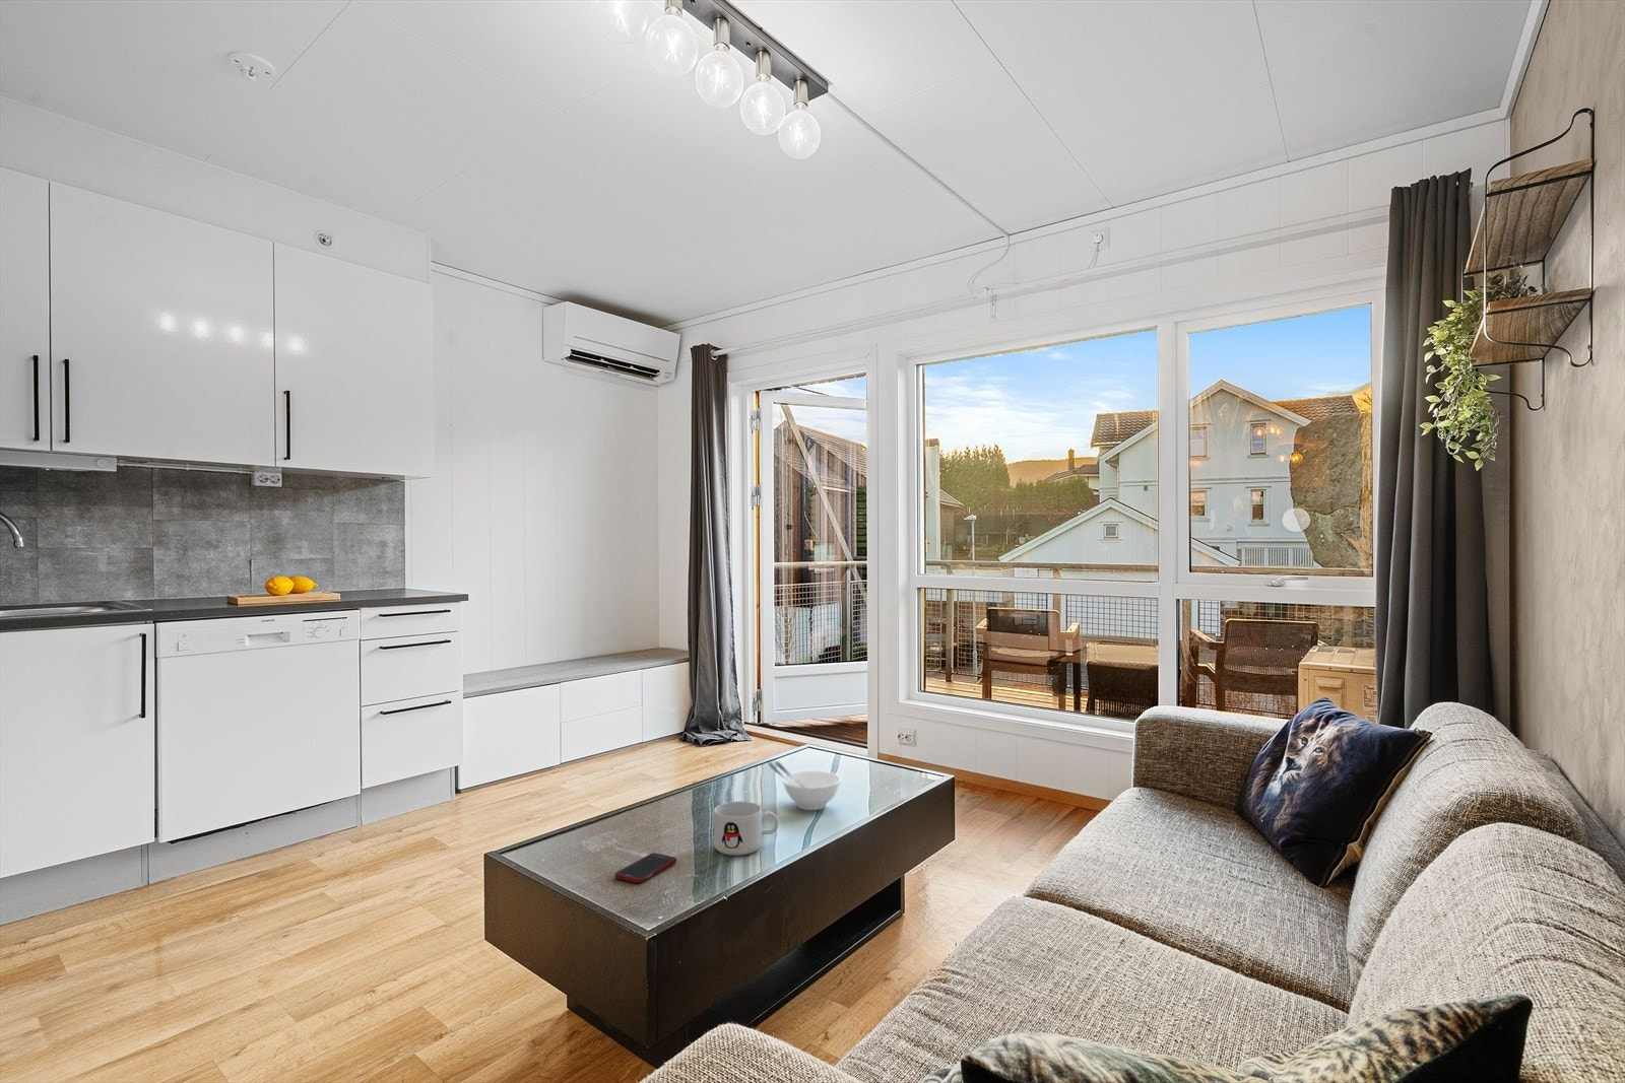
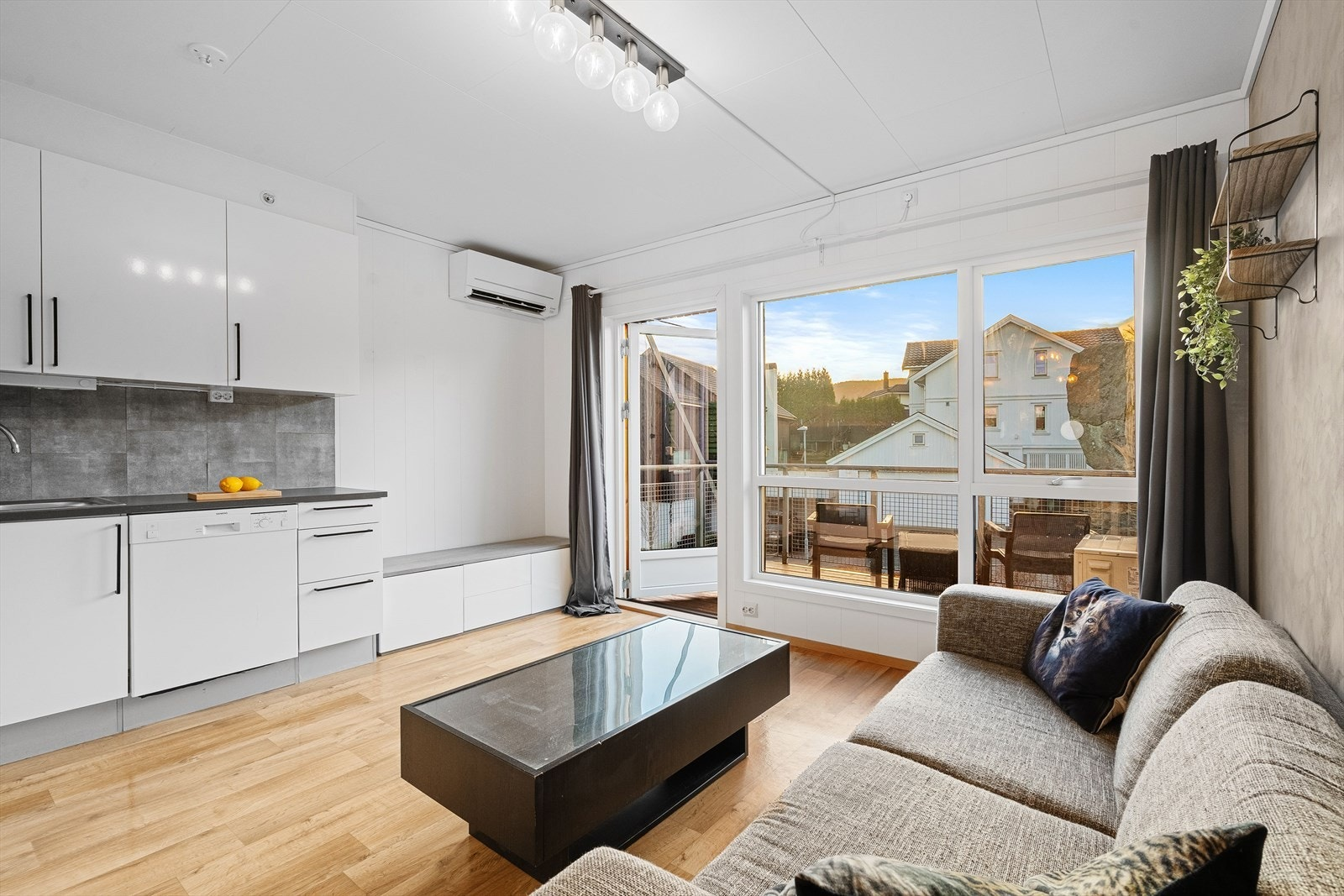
- cell phone [614,852,677,884]
- mug [713,801,780,857]
- bowl [768,760,842,811]
